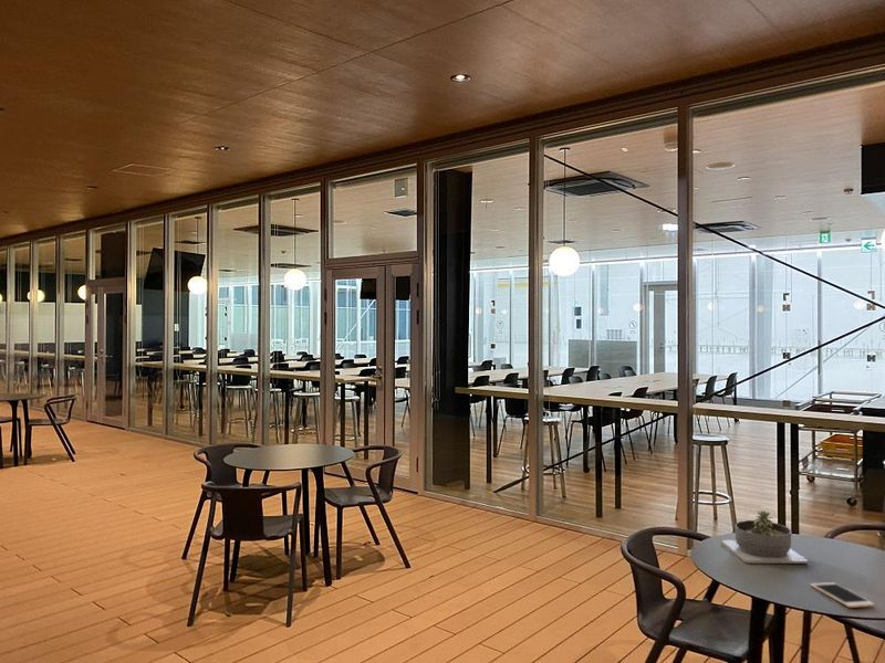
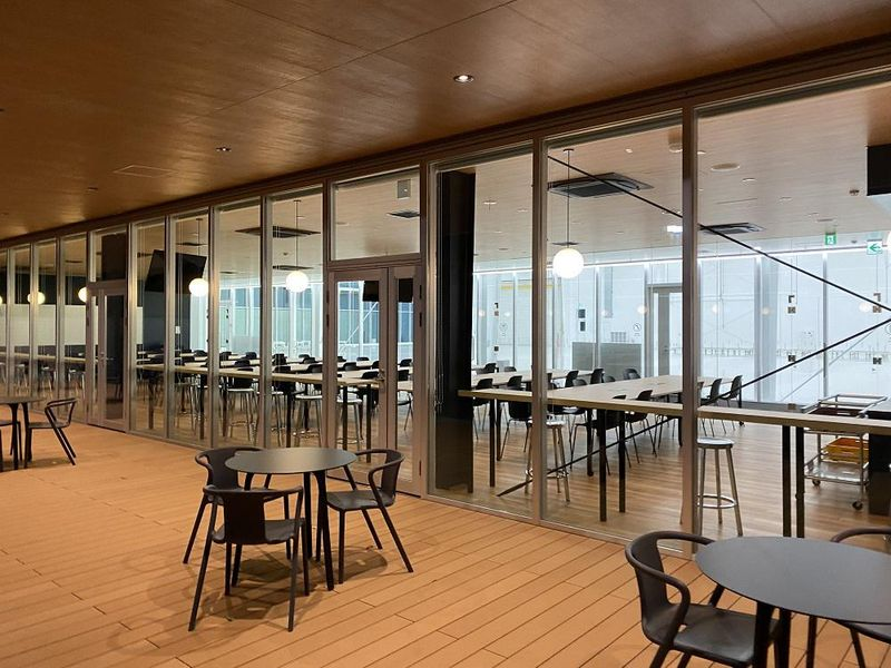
- cell phone [809,581,876,609]
- succulent planter [720,509,810,565]
